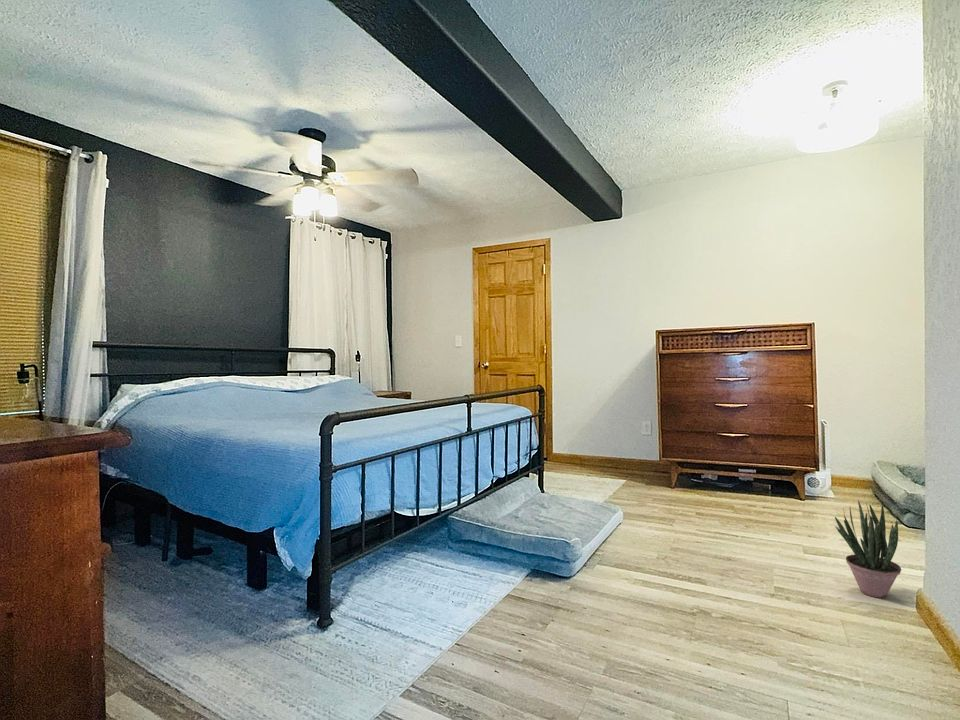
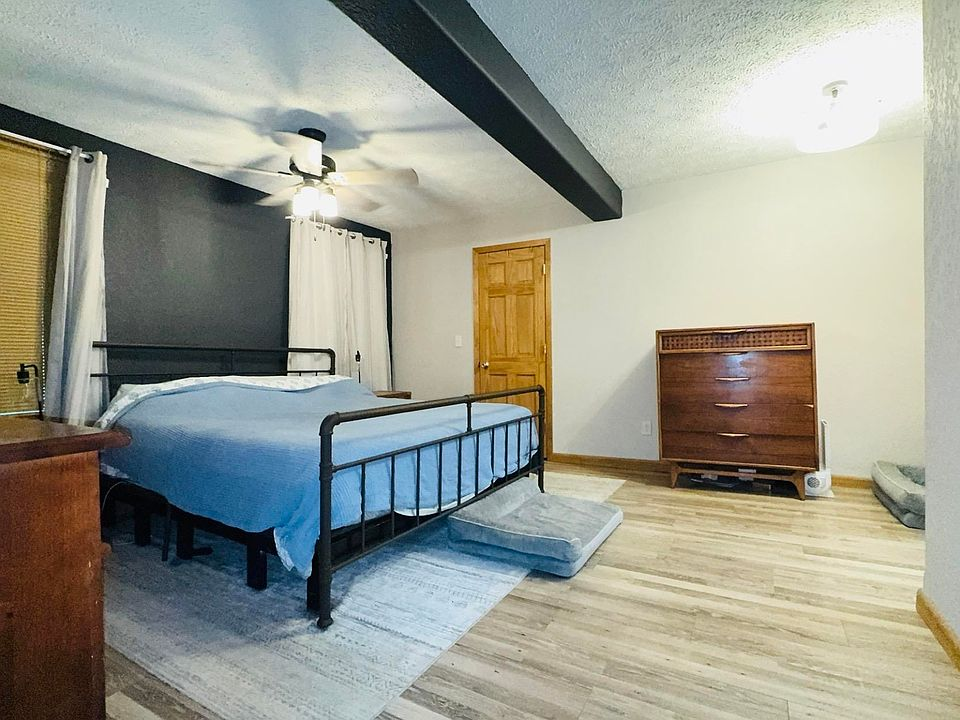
- potted plant [834,499,902,599]
